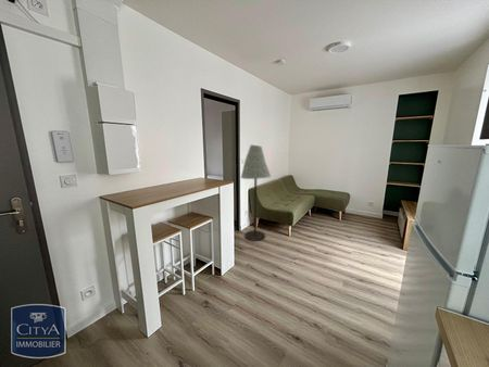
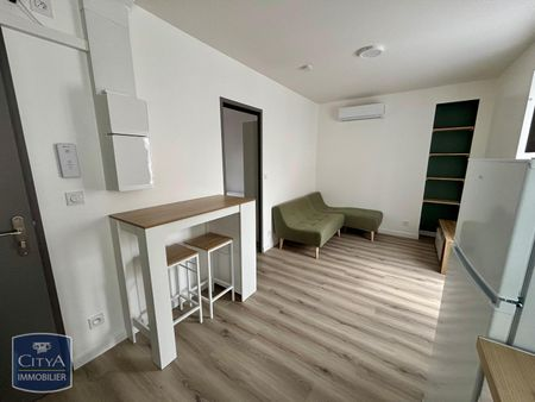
- floor lamp [240,143,272,242]
